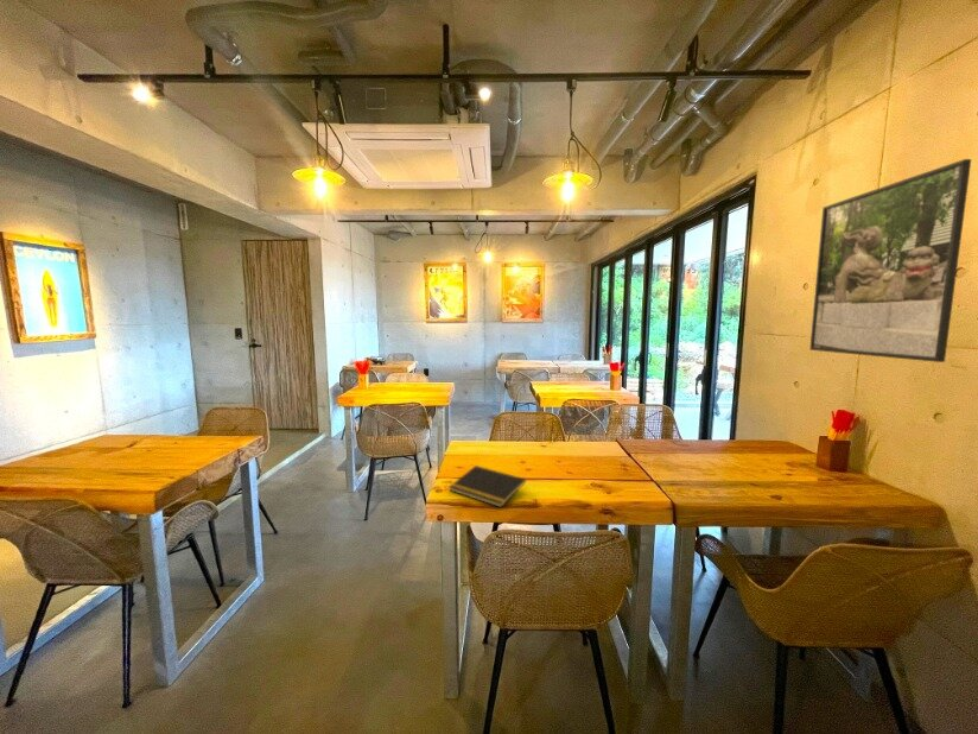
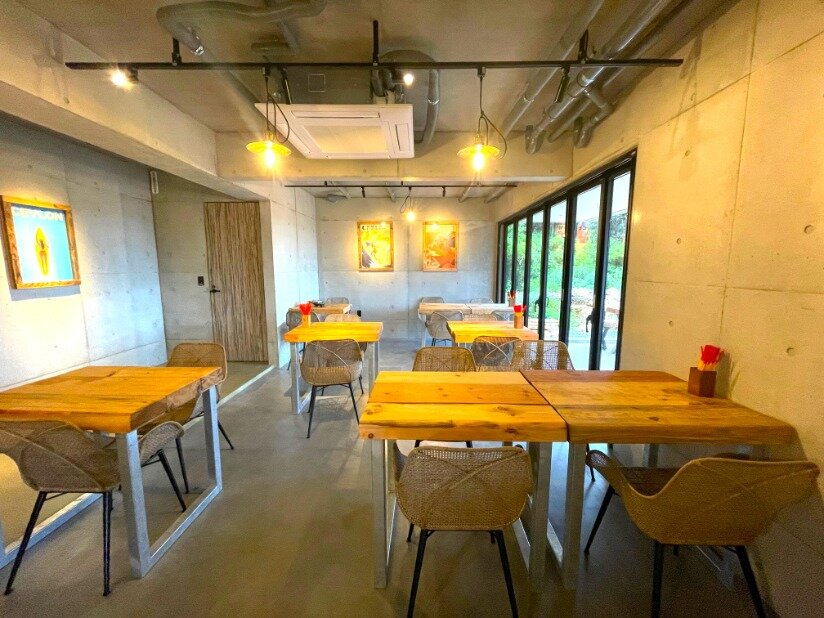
- notepad [447,464,527,508]
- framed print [808,158,972,363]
